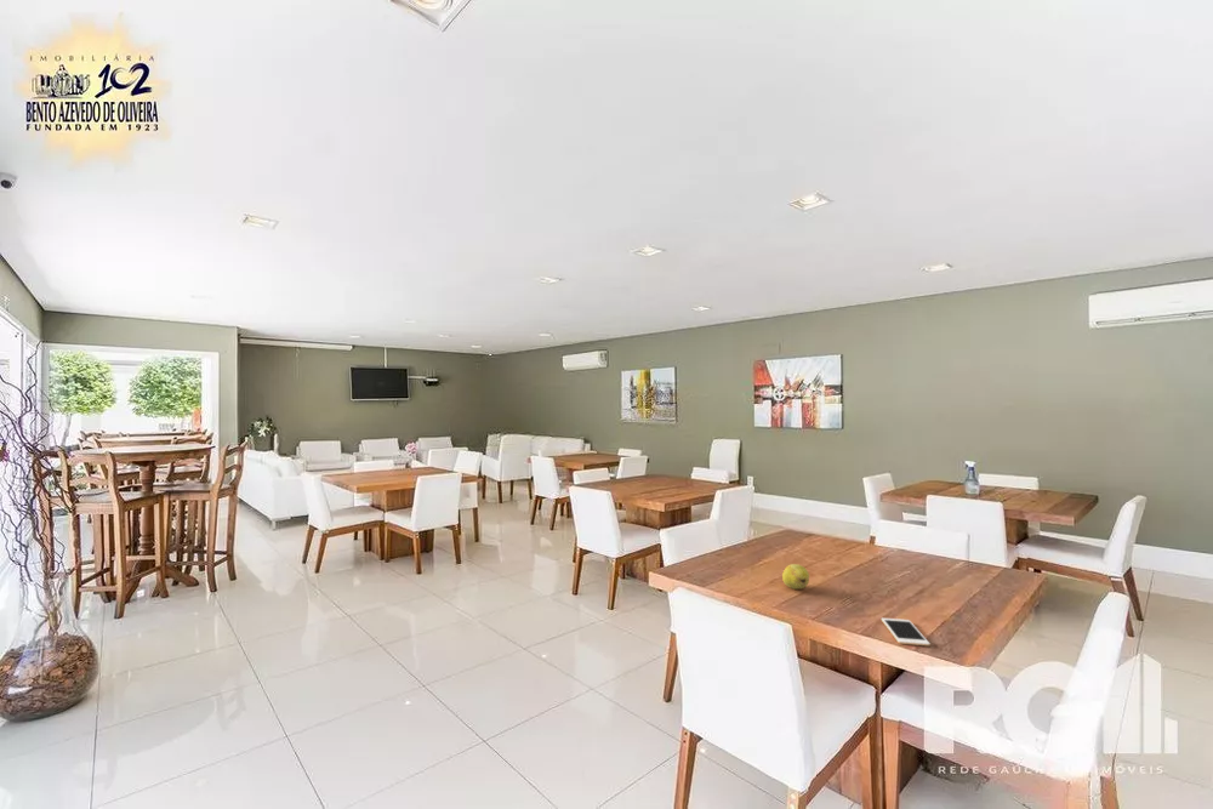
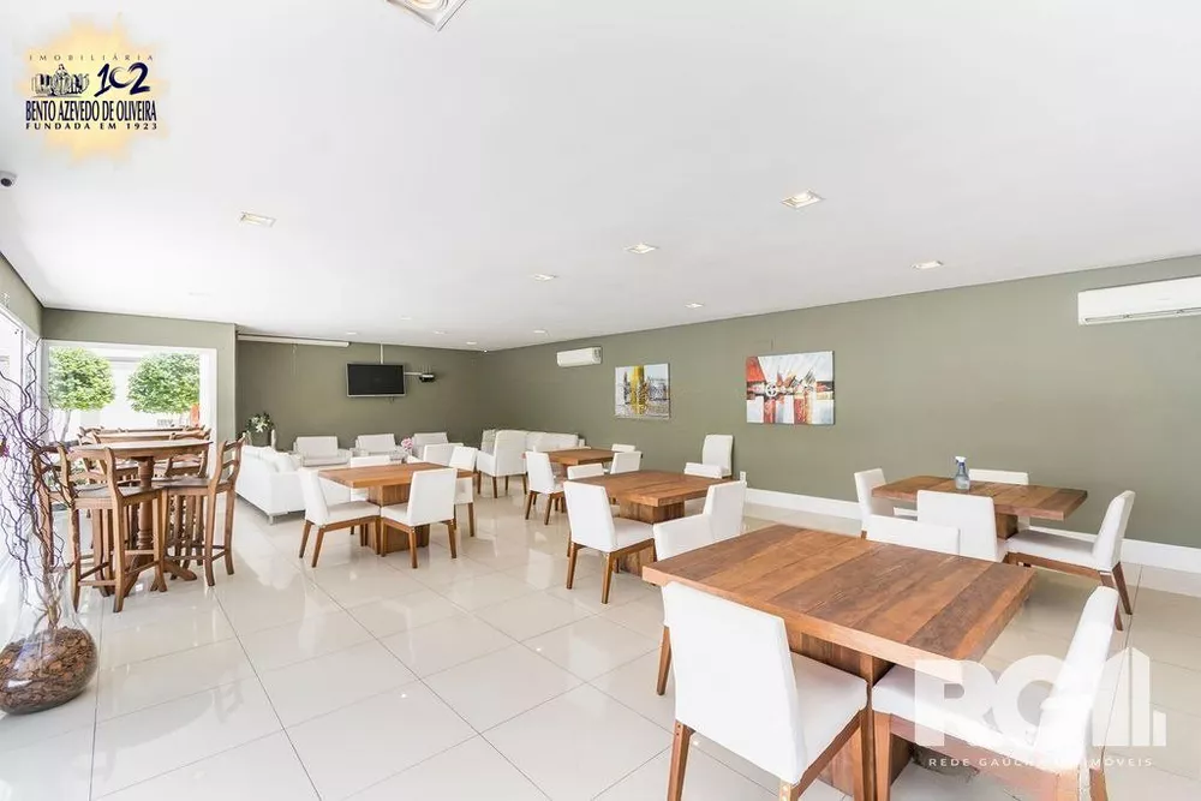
- fruit [781,563,810,591]
- cell phone [881,617,932,646]
